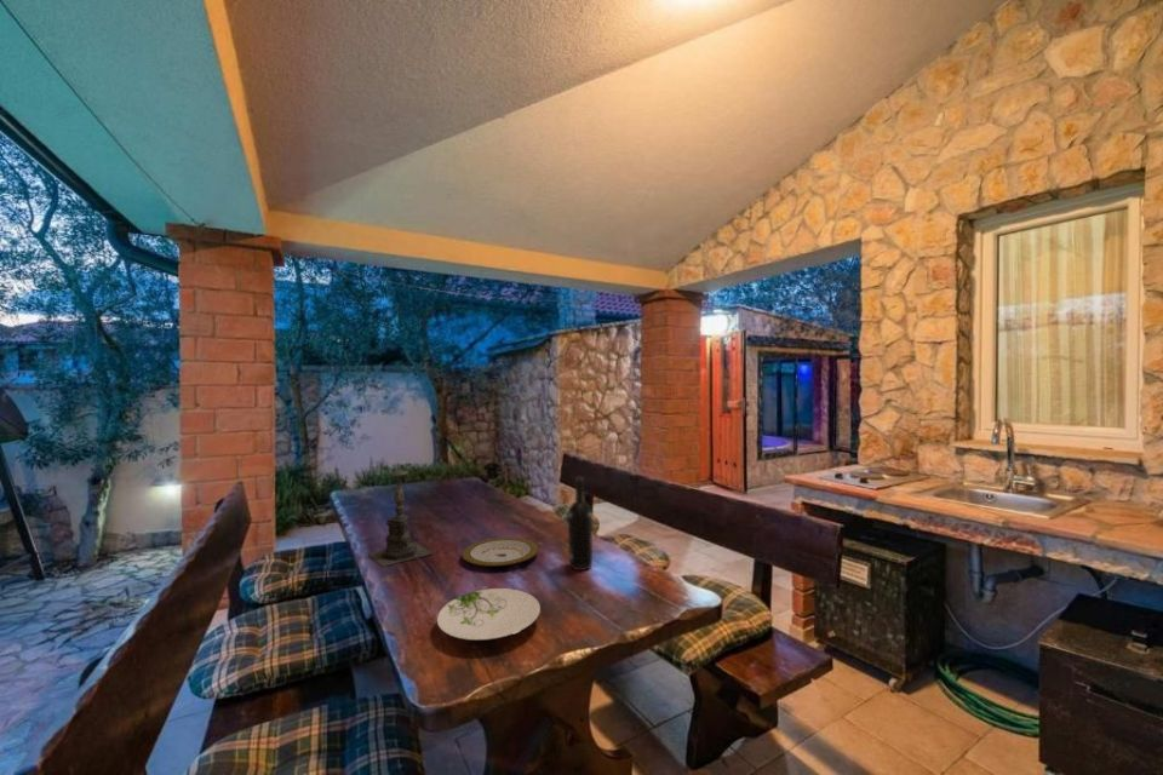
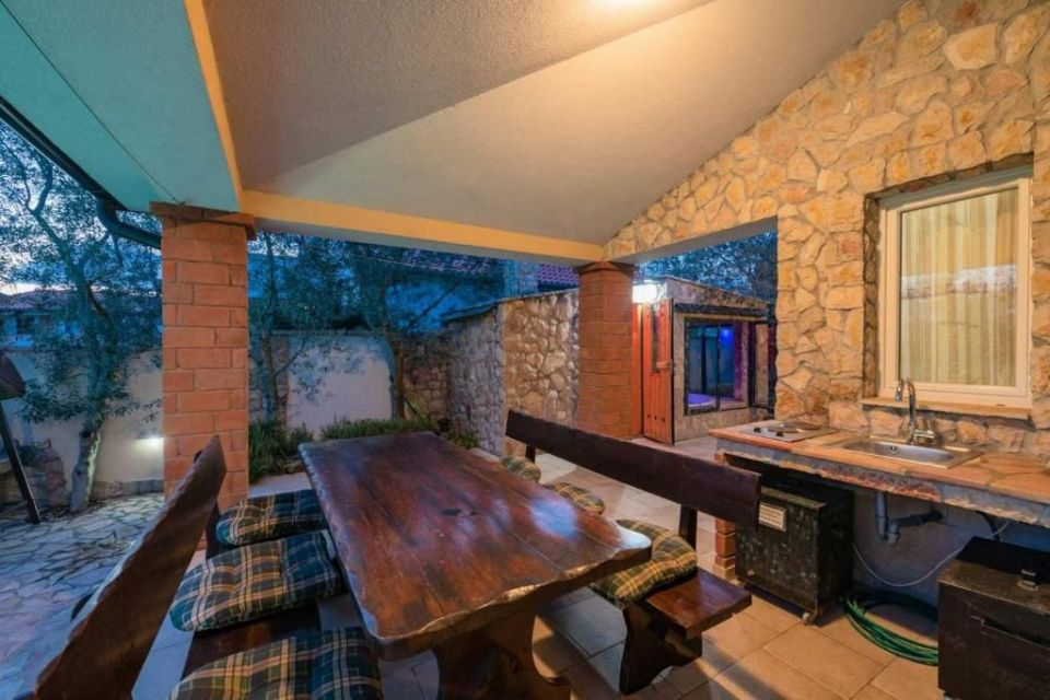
- wine bottle [566,476,594,572]
- candle holder [367,464,434,568]
- plate [460,536,540,568]
- plate [435,587,542,642]
